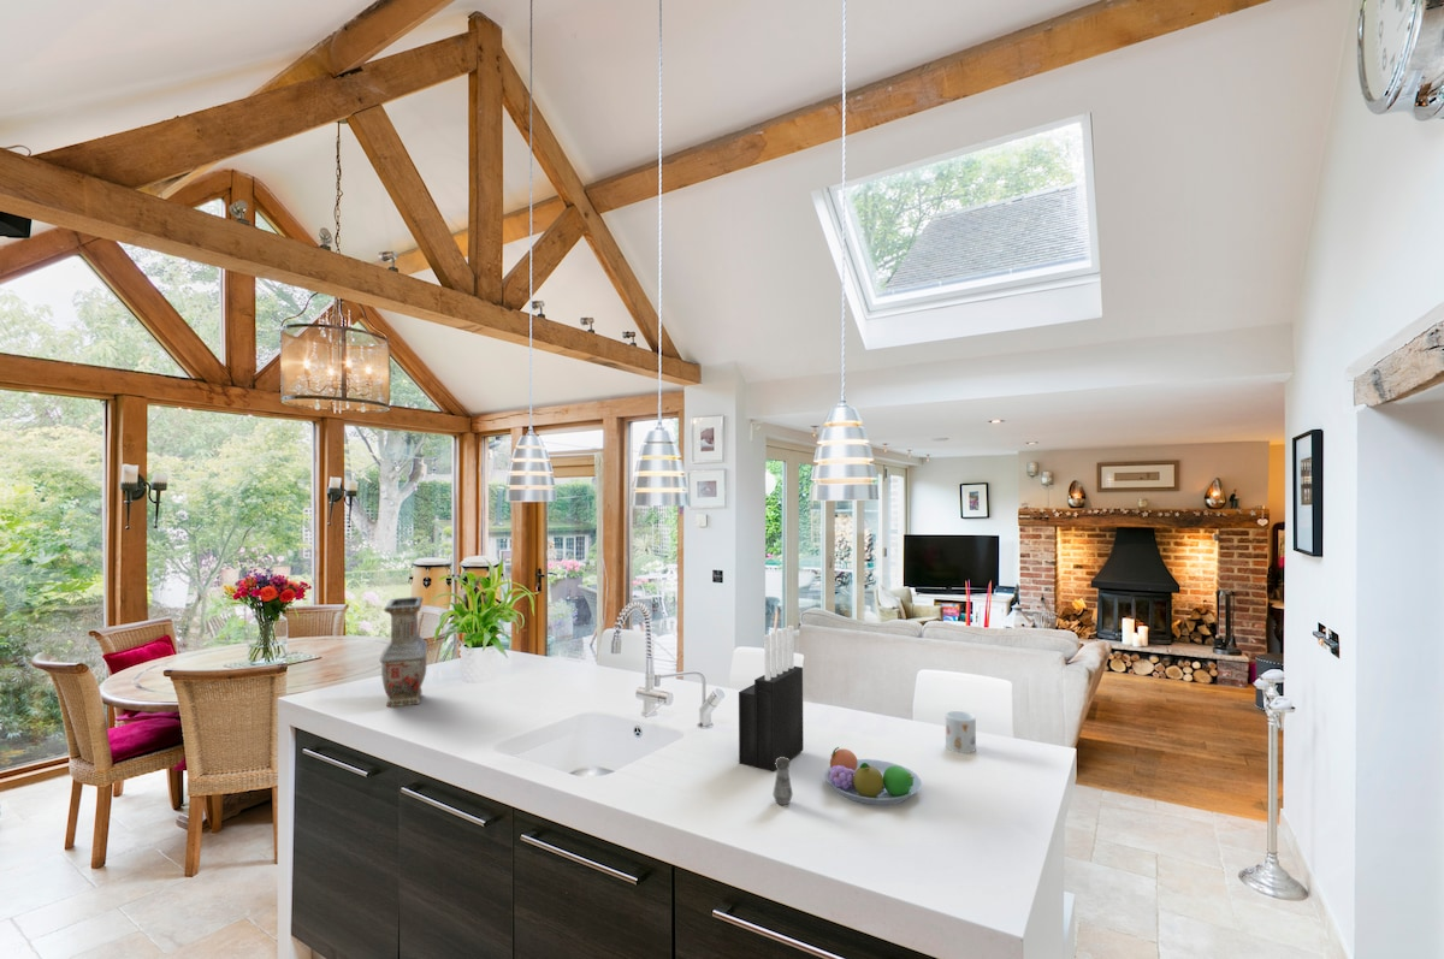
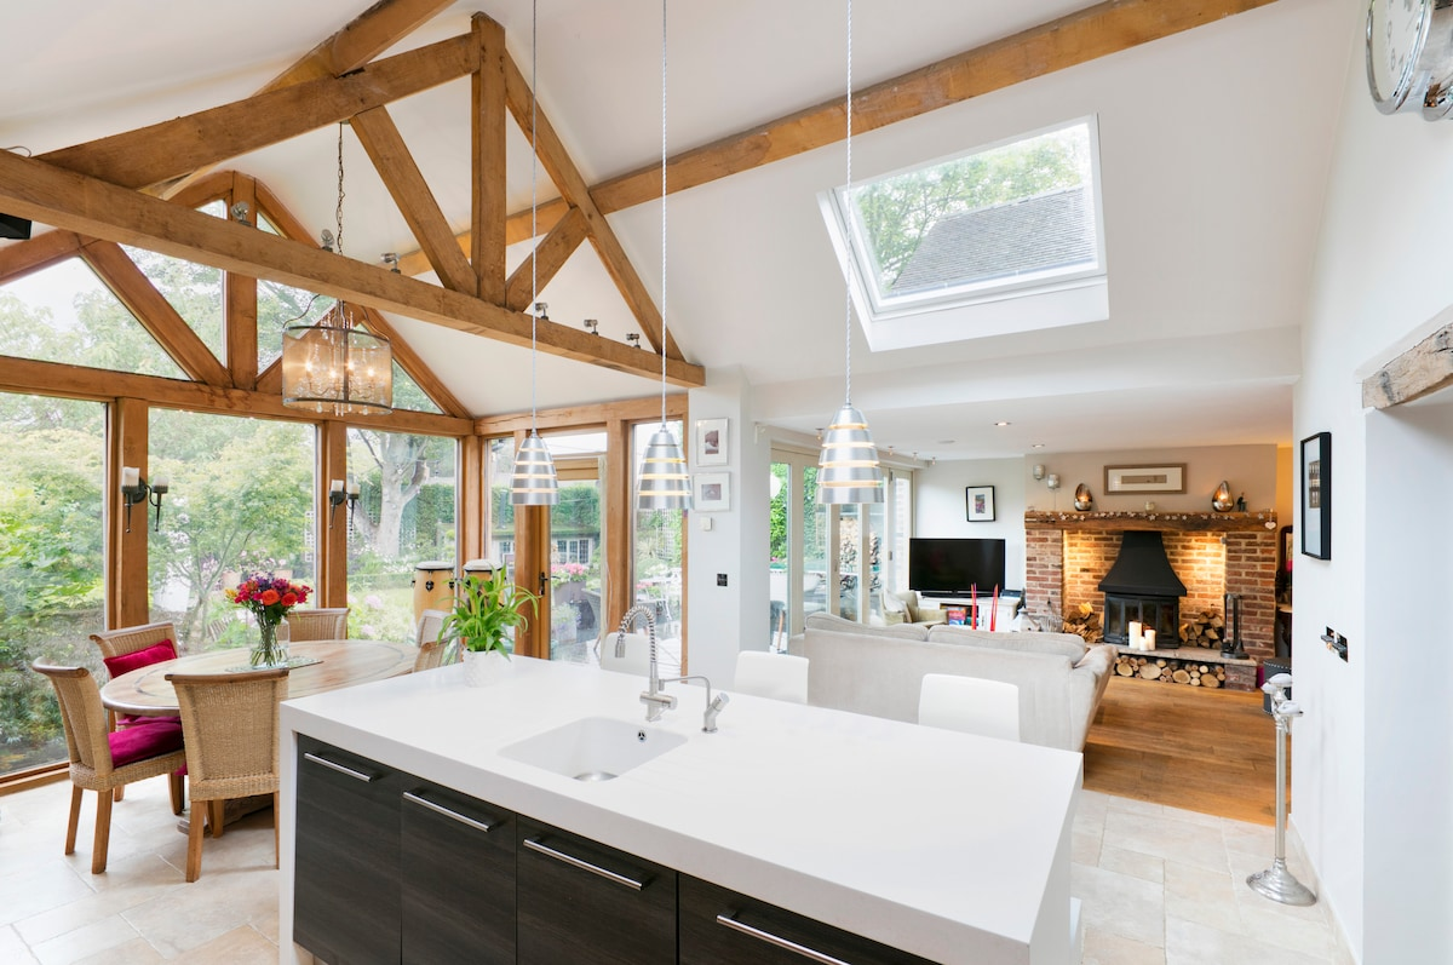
- fruit bowl [824,746,922,806]
- knife block [738,624,804,772]
- salt shaker [771,757,793,806]
- vase [379,596,428,708]
- mug [945,710,977,754]
